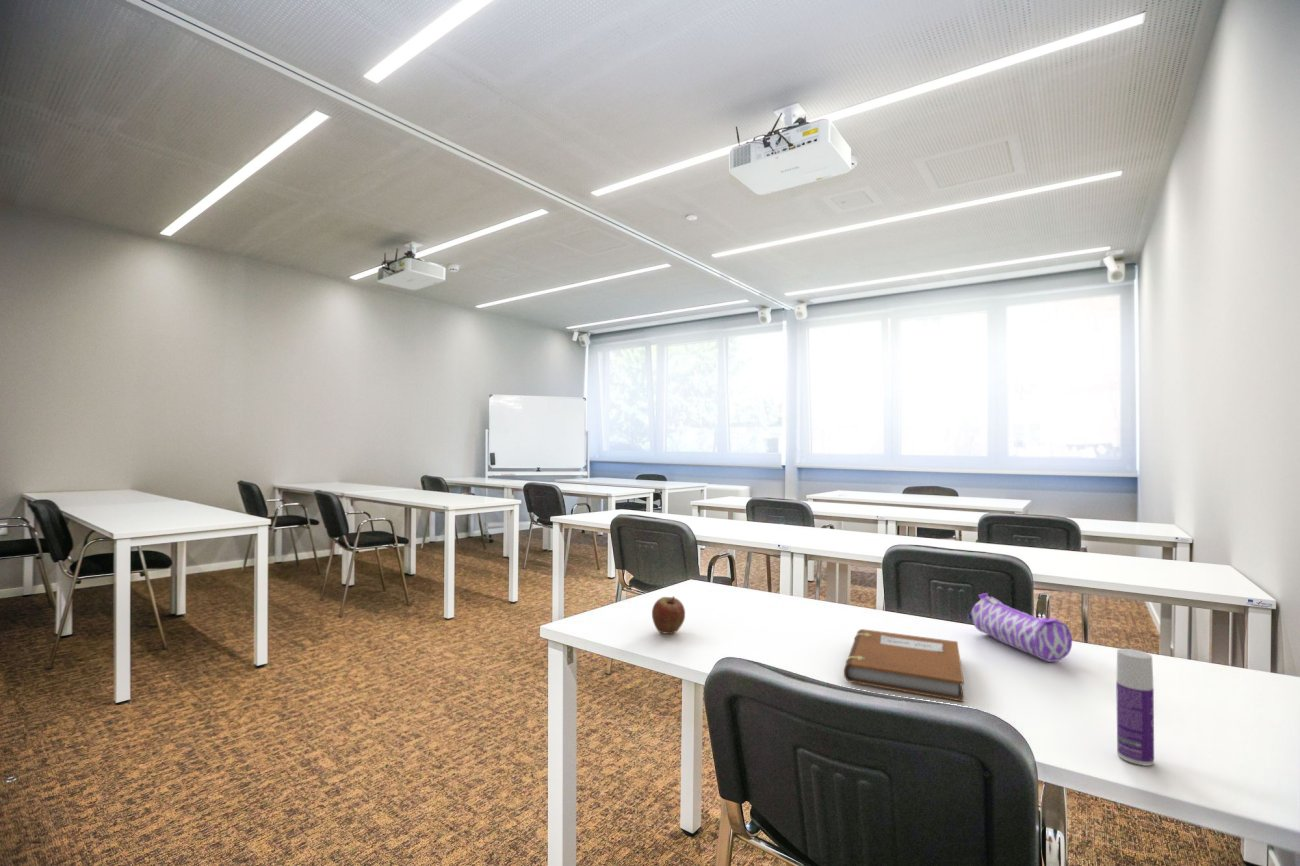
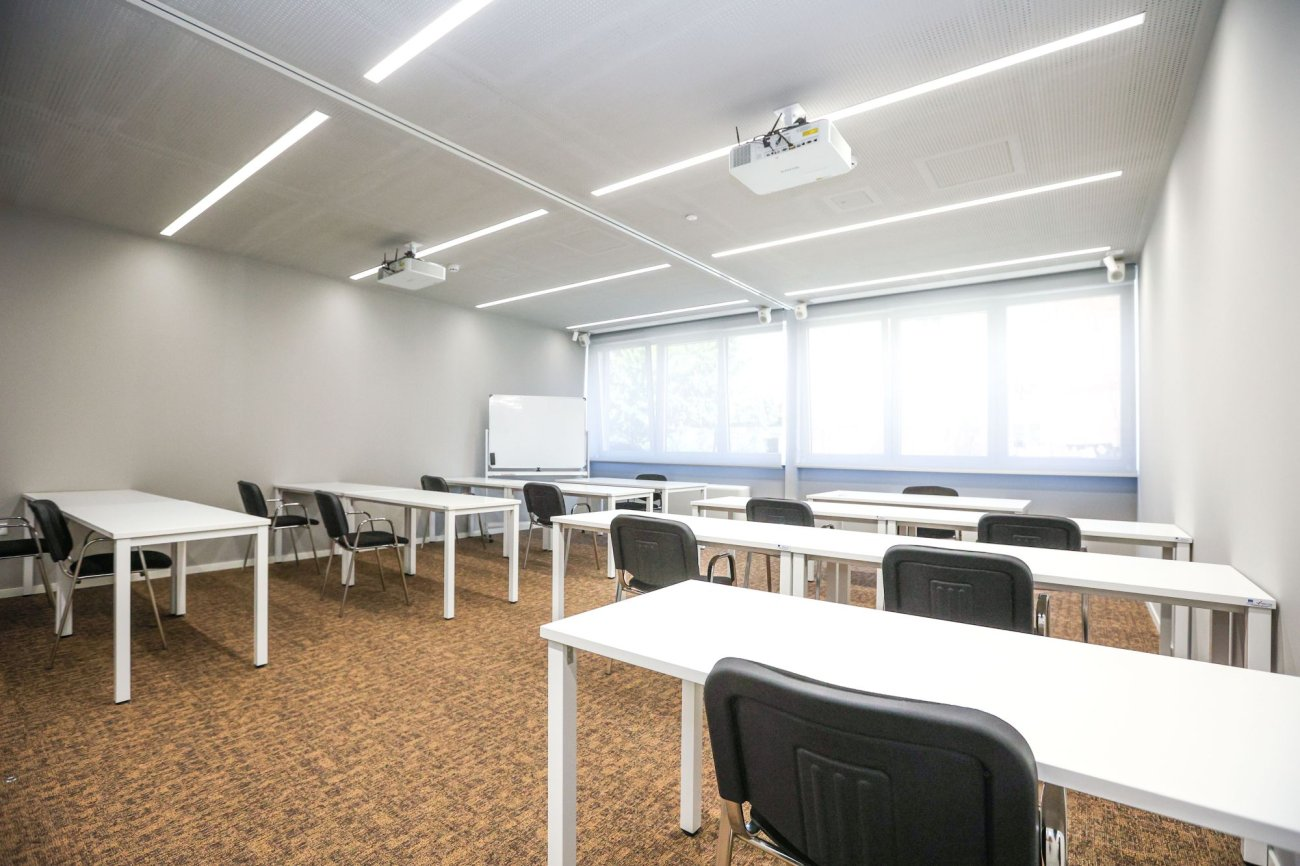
- pencil case [966,592,1073,663]
- bottle [1115,648,1155,767]
- apple [651,595,686,635]
- notebook [843,628,965,703]
